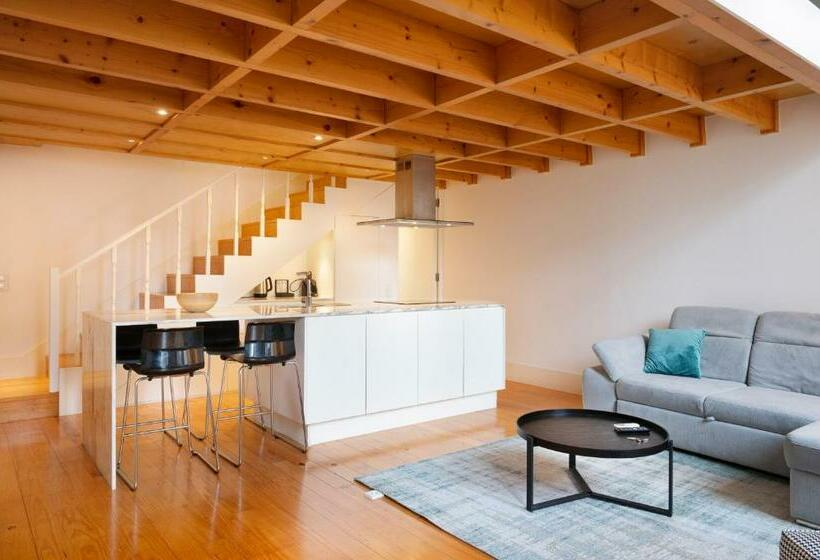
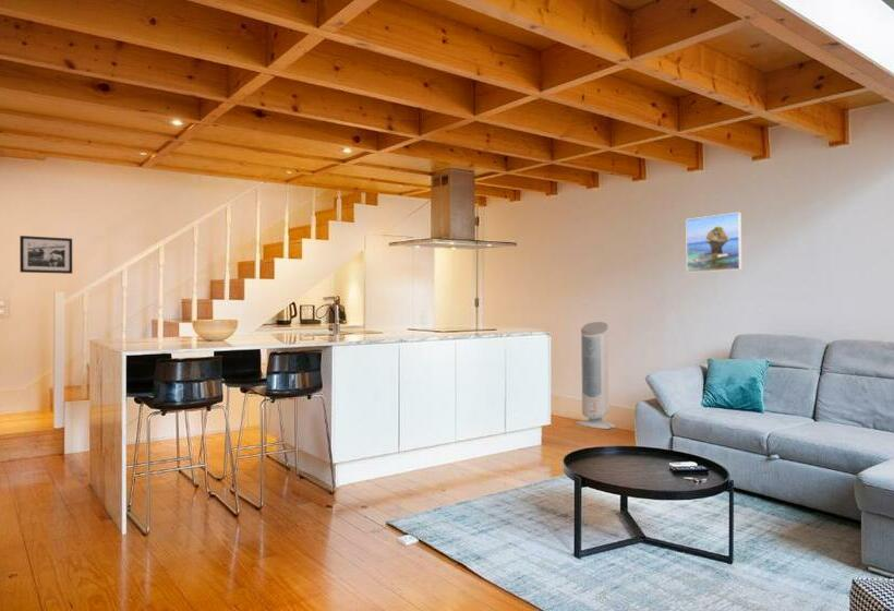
+ air purifier [575,321,617,430]
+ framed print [685,212,742,274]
+ picture frame [19,235,73,275]
